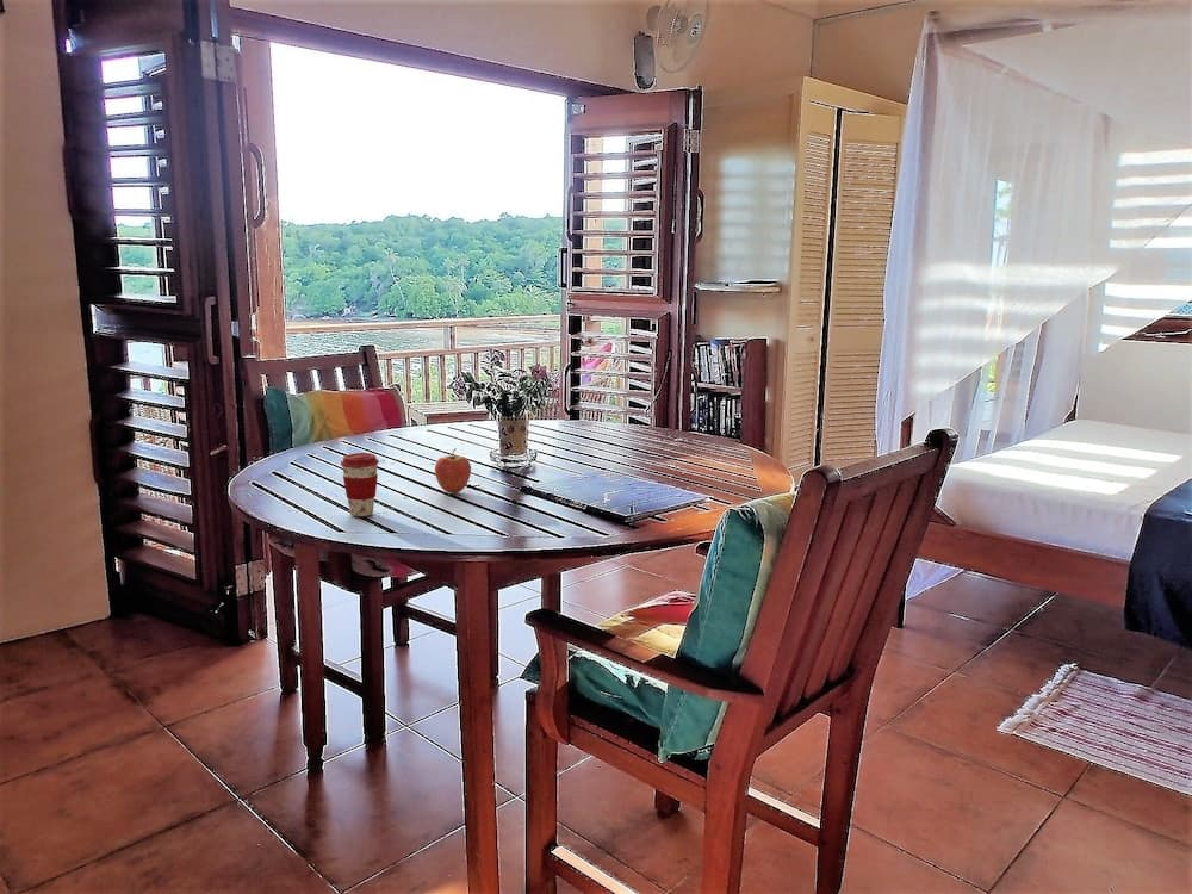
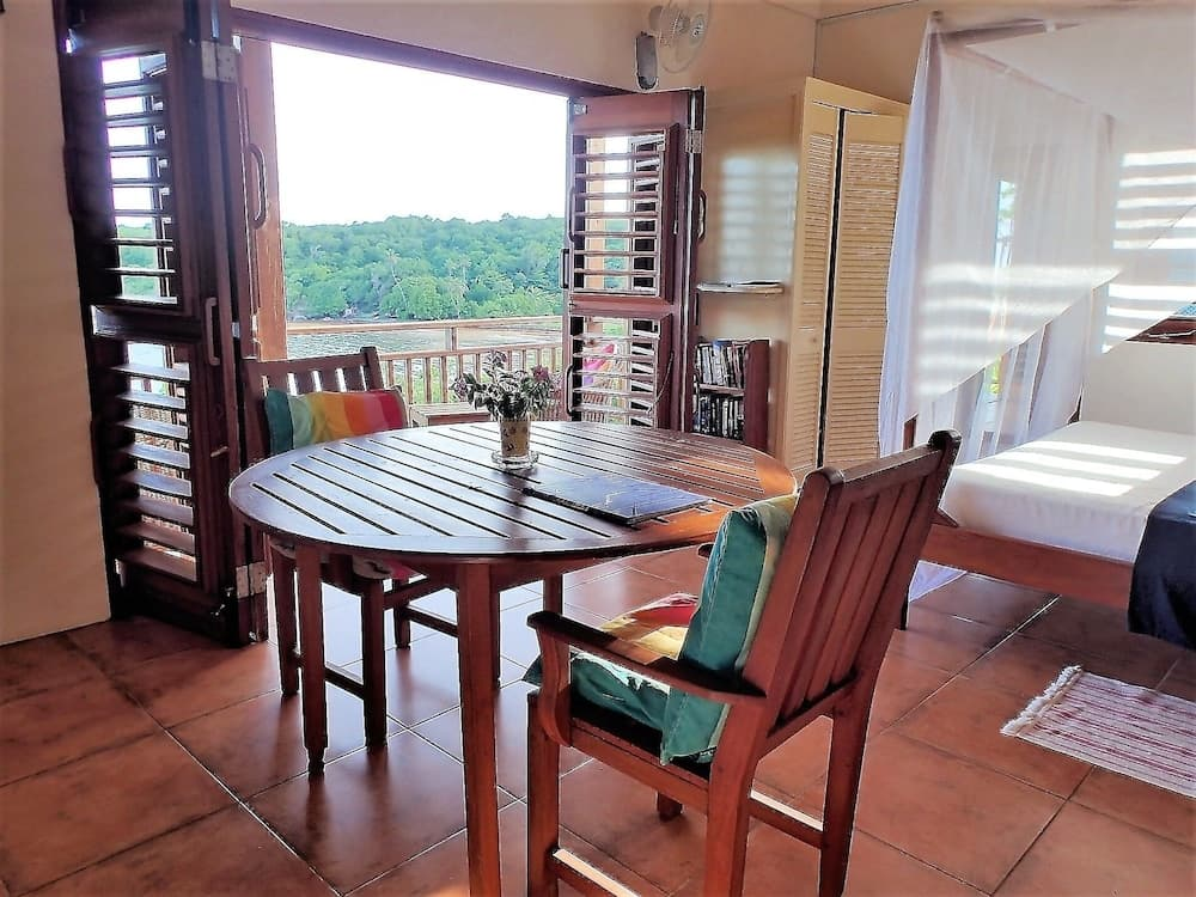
- coffee cup [340,452,380,517]
- fruit [434,447,472,495]
